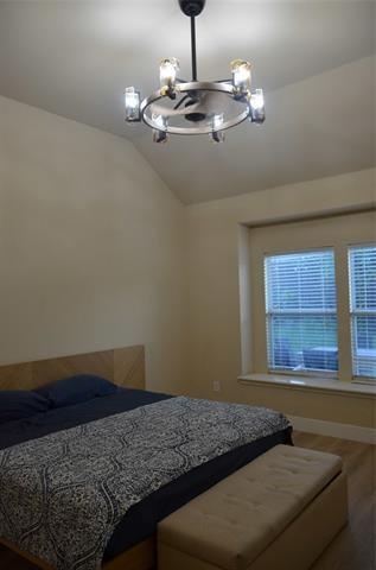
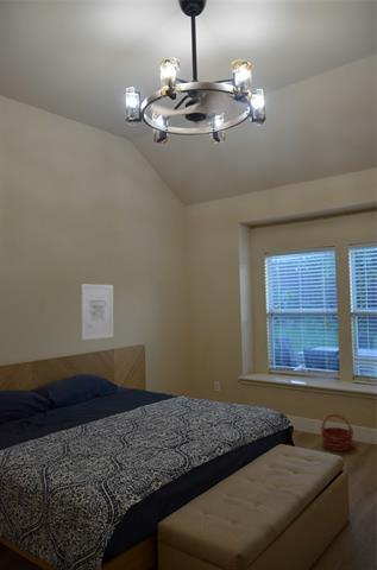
+ basket [319,412,354,452]
+ wall art [80,283,114,341]
